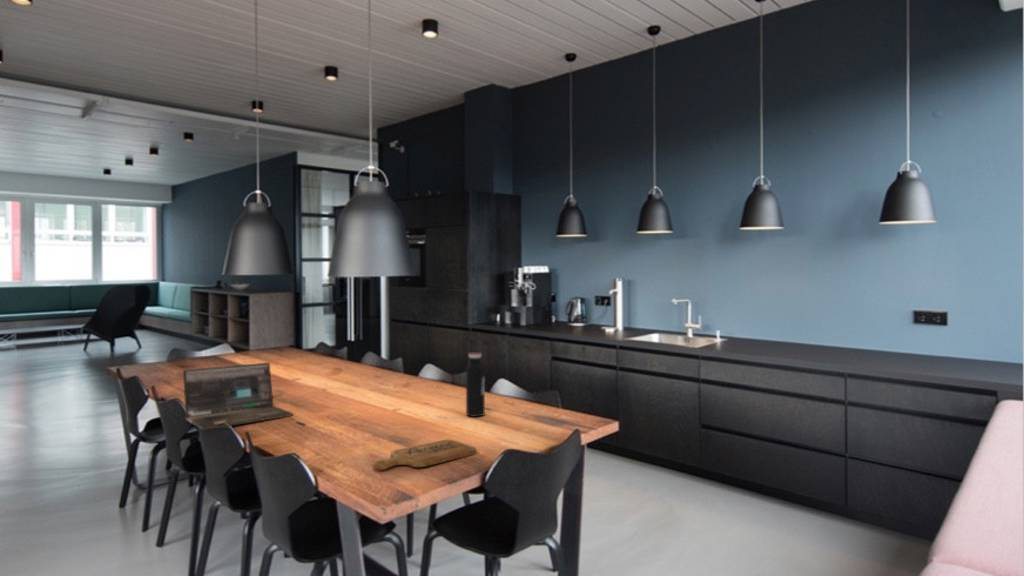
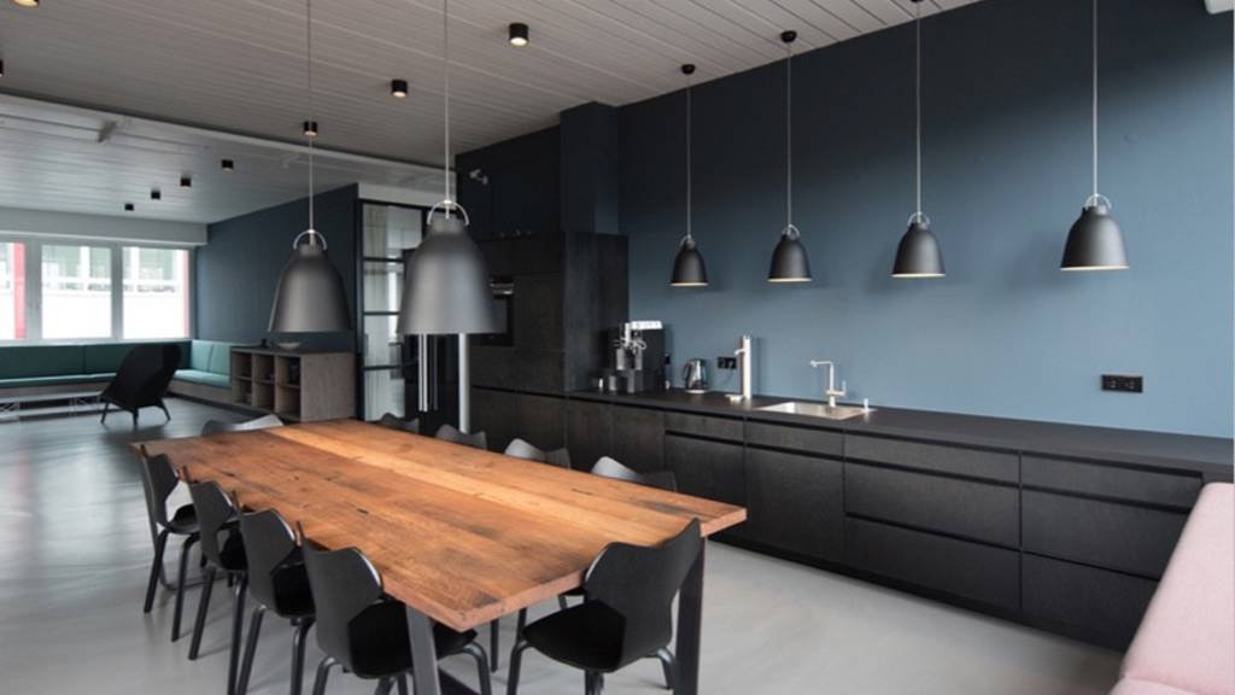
- cutting board [371,439,477,471]
- laptop [182,362,294,431]
- water bottle [465,351,486,418]
